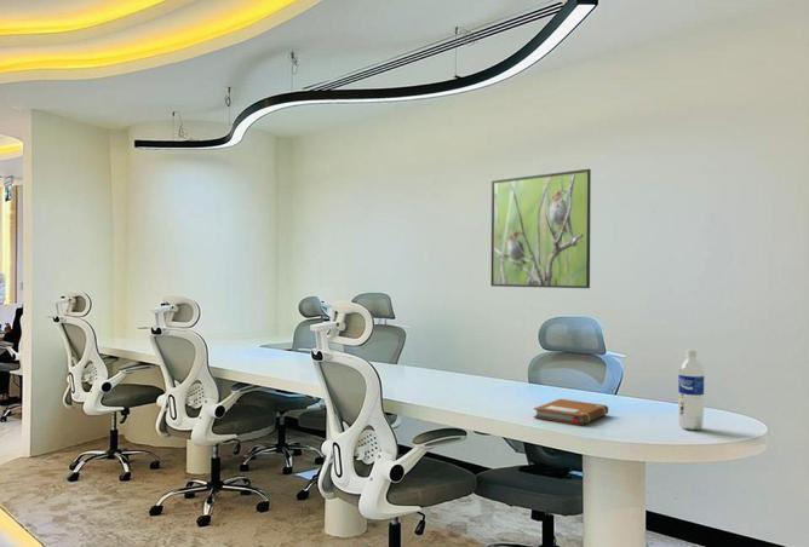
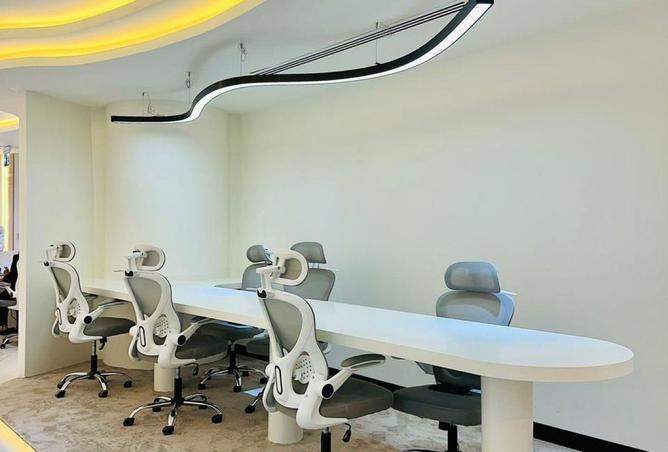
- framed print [489,168,592,289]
- water bottle [677,349,705,431]
- notebook [533,398,609,426]
